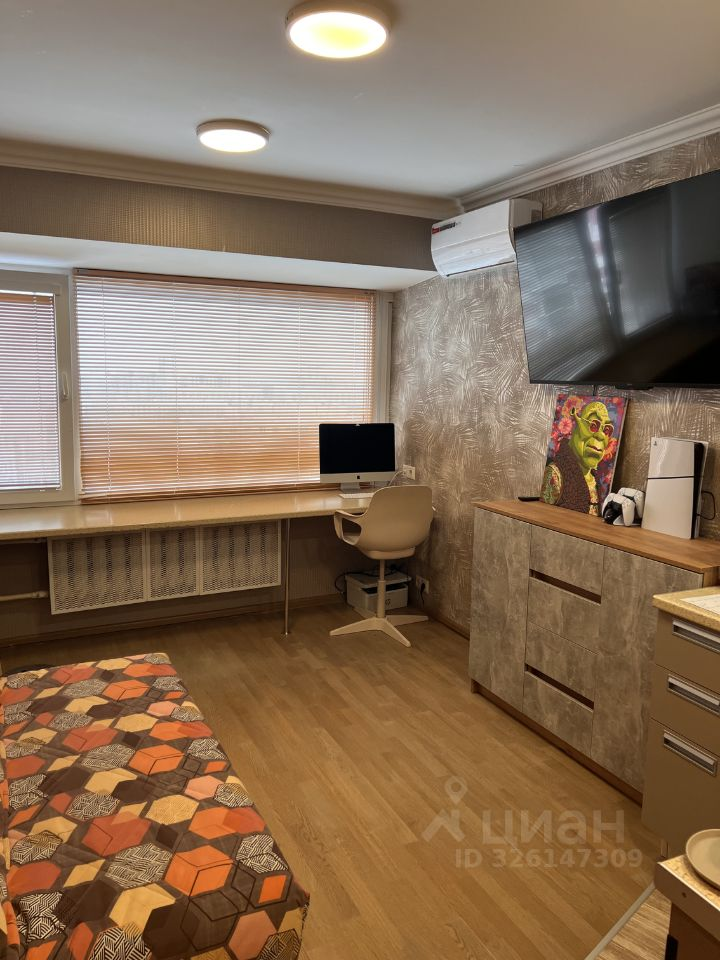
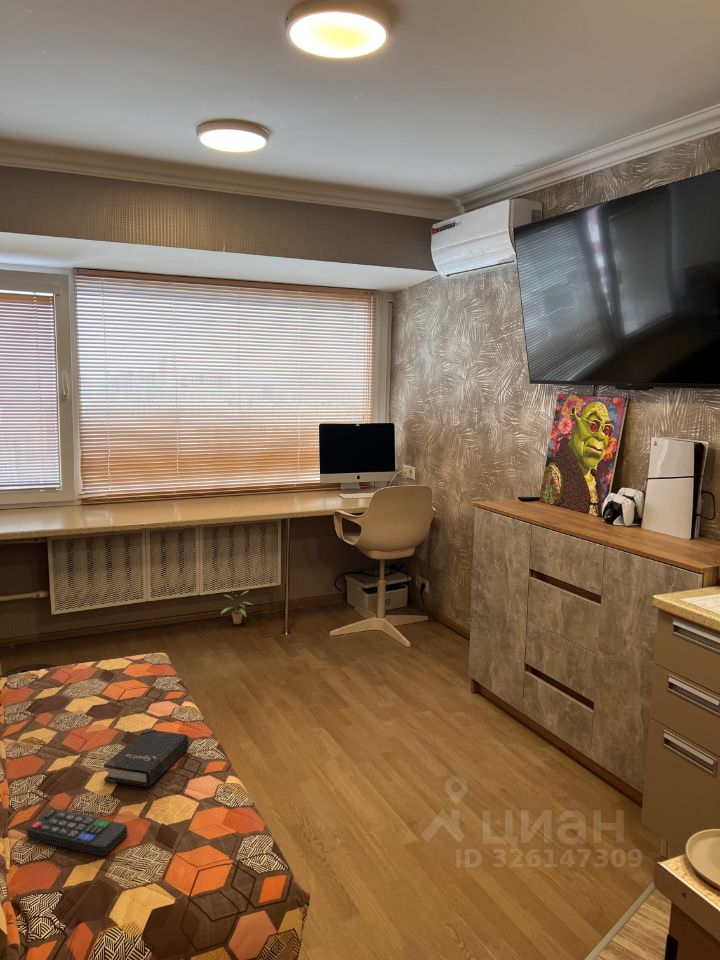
+ remote control [26,808,129,857]
+ hardback book [103,728,190,789]
+ potted plant [220,589,254,625]
